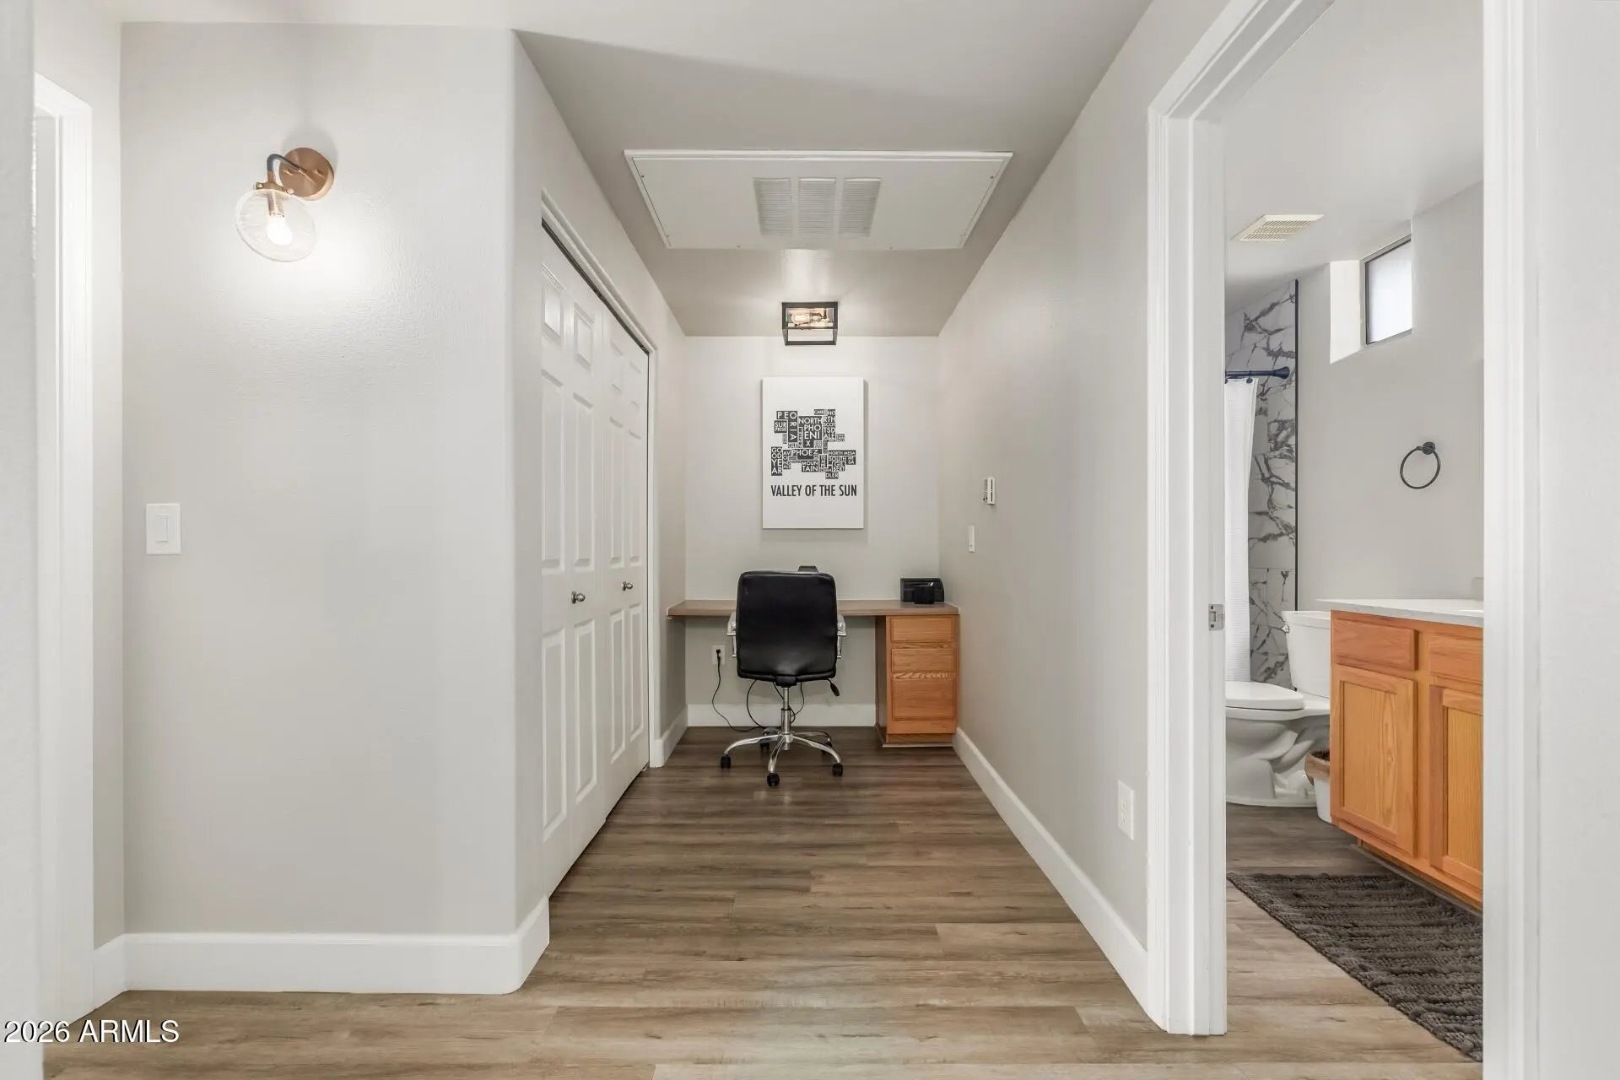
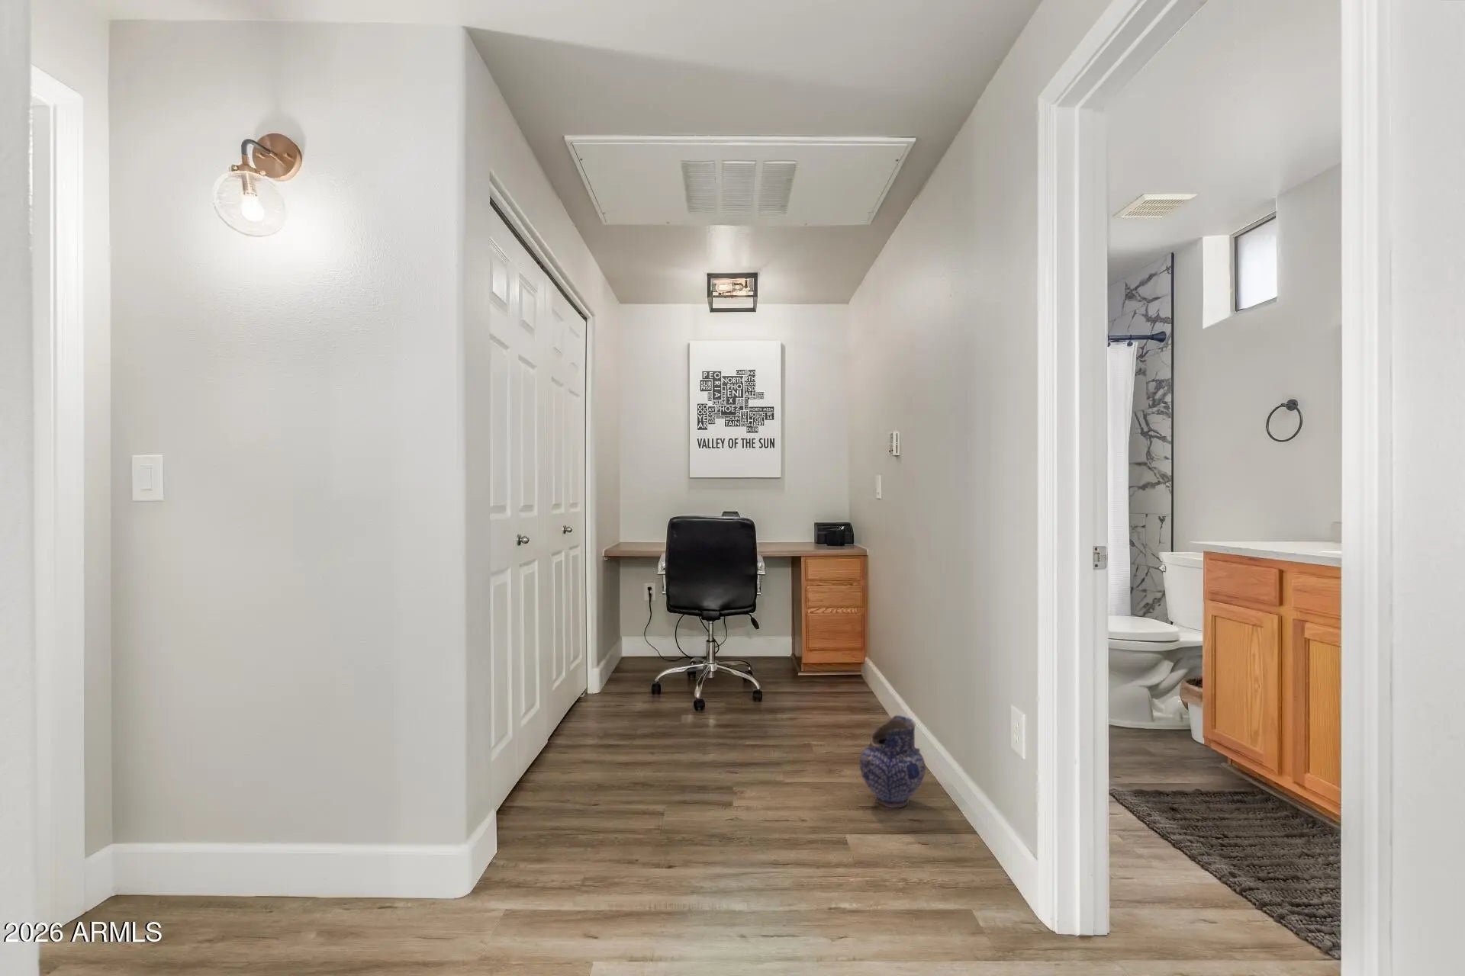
+ pottery [858,715,927,808]
